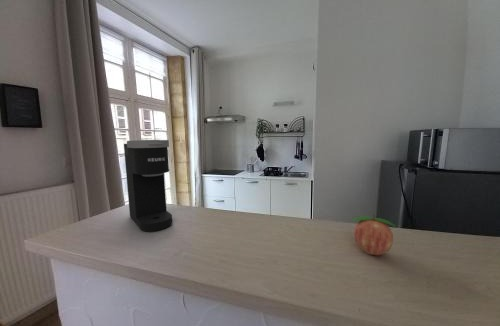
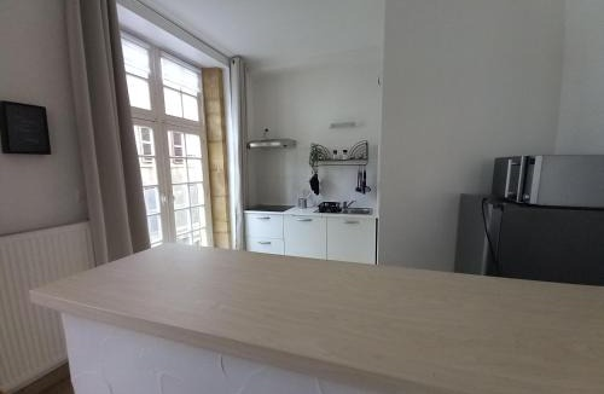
- coffee maker [123,139,173,233]
- fruit [352,213,397,256]
